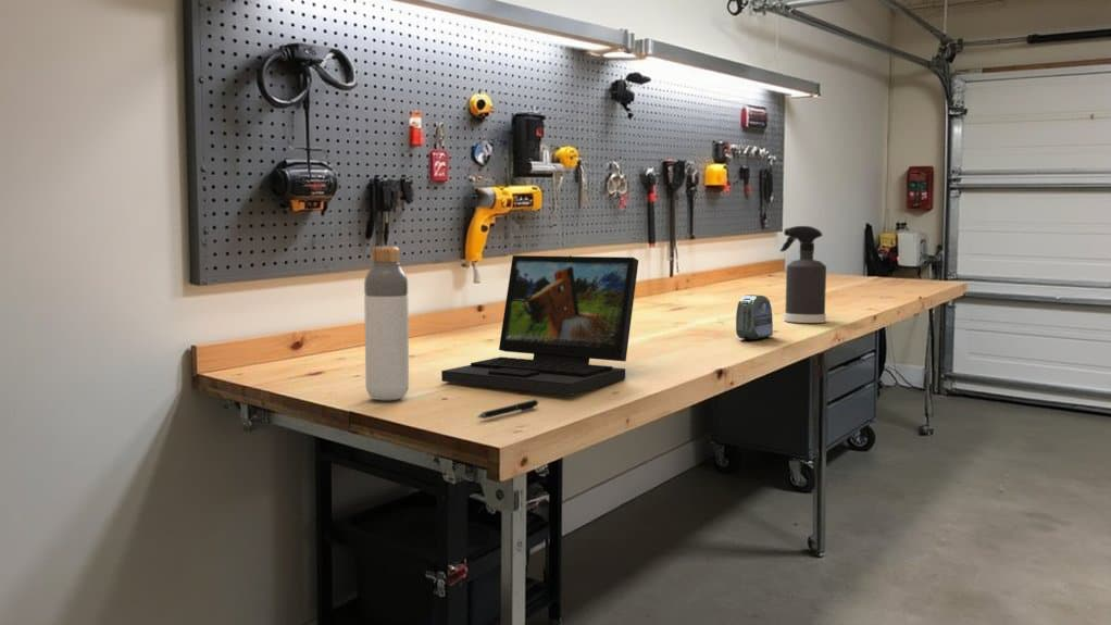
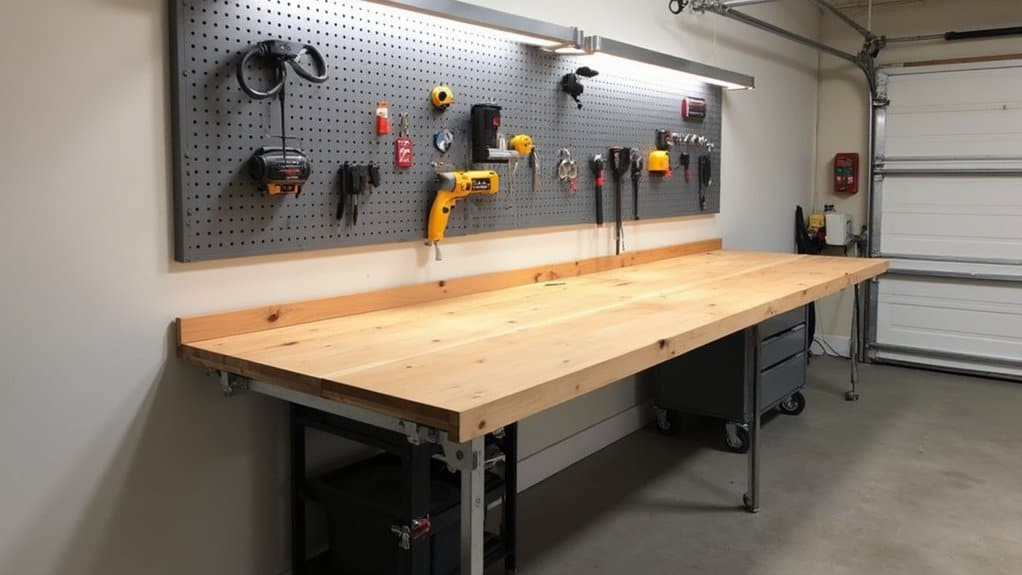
- pen [476,399,539,420]
- laptop [440,254,639,397]
- spray bottle [779,225,827,324]
- bottle [363,246,410,401]
- tape measure [735,293,774,340]
